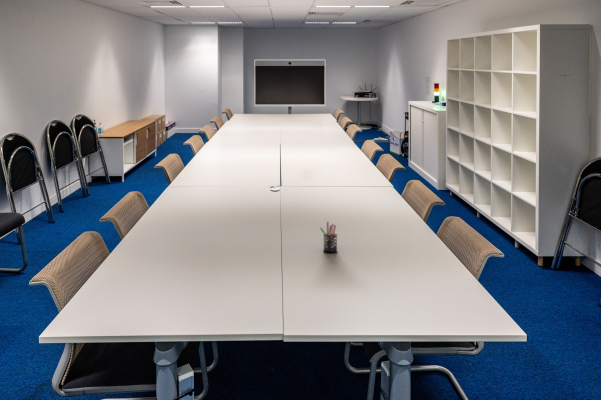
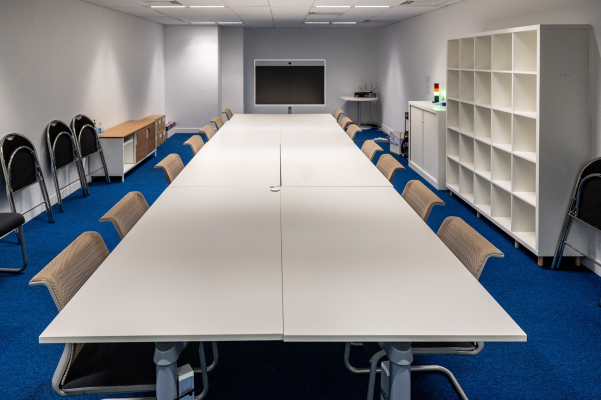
- pen holder [319,221,338,253]
